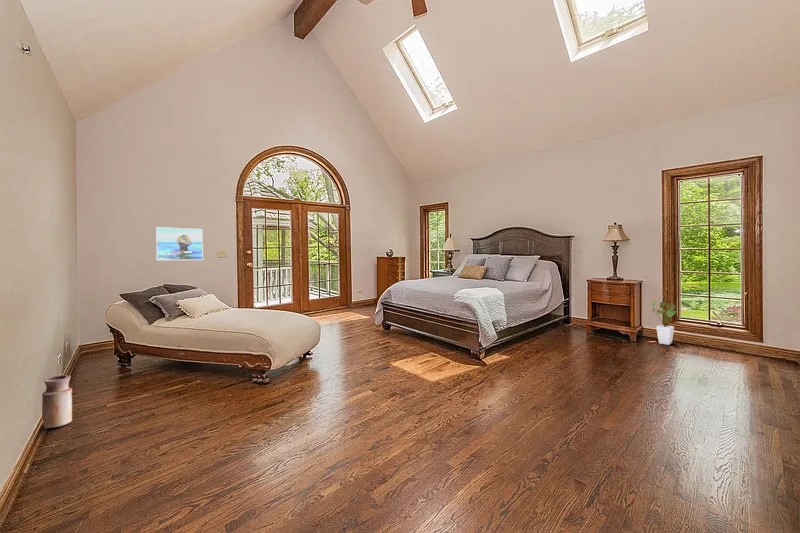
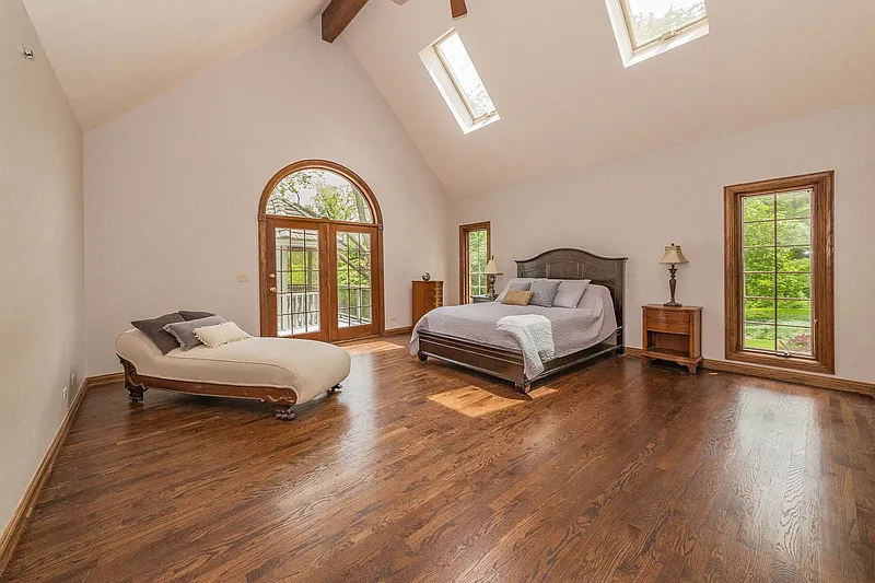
- house plant [650,300,693,346]
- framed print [155,226,204,261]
- vase [41,374,73,429]
